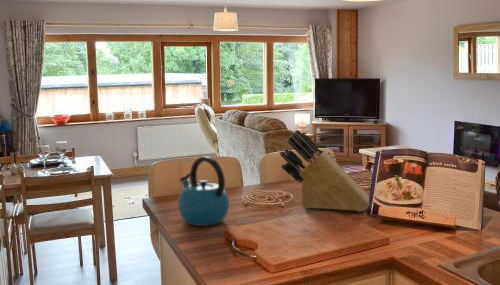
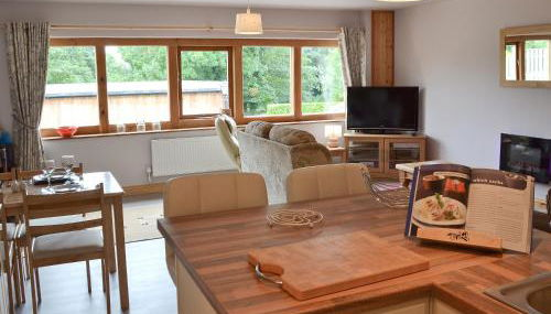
- kettle [177,155,230,227]
- knife block [279,129,371,212]
